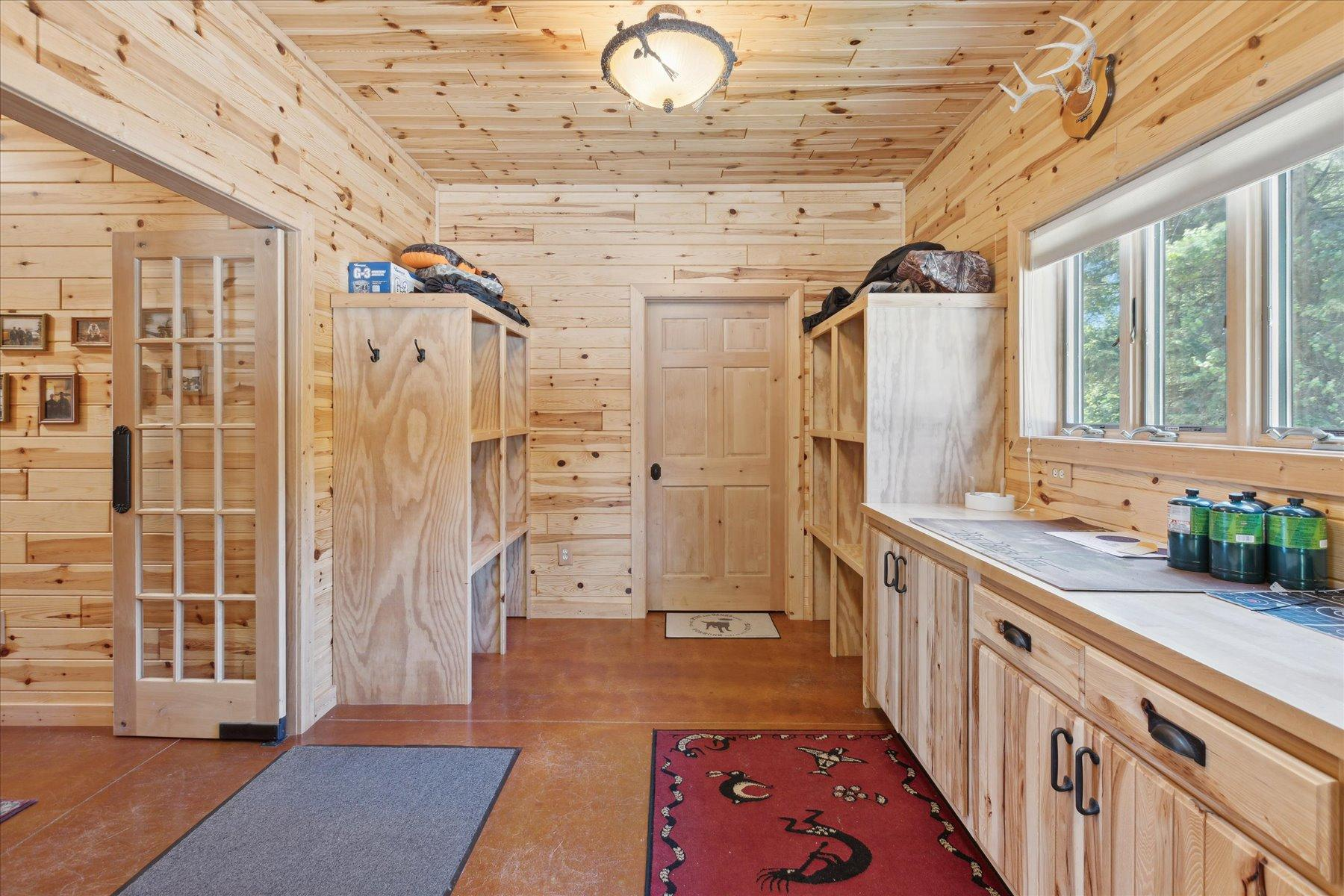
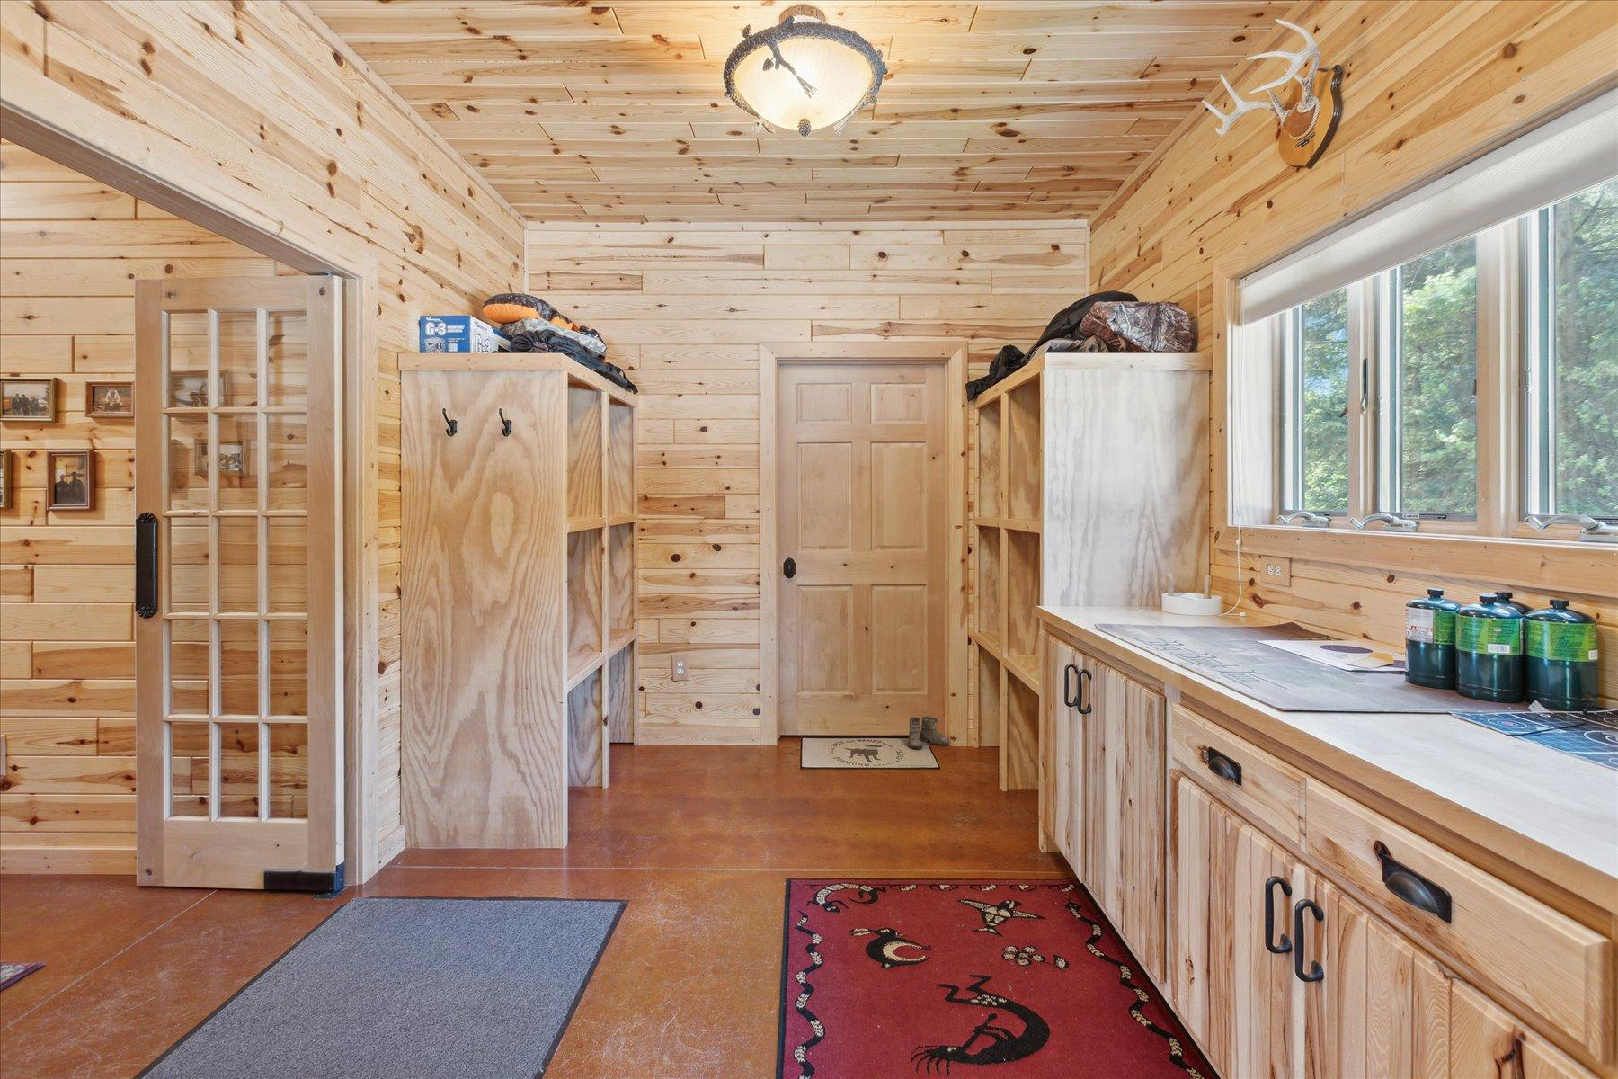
+ boots [900,715,949,750]
